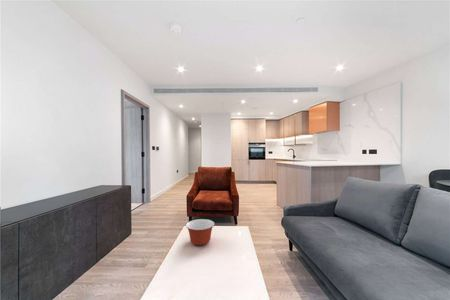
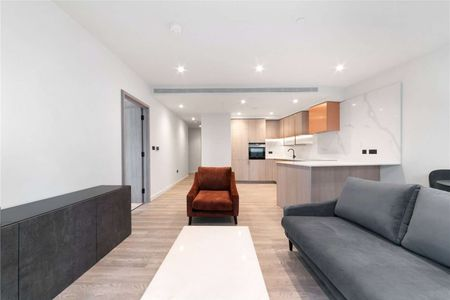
- mixing bowl [185,218,215,247]
